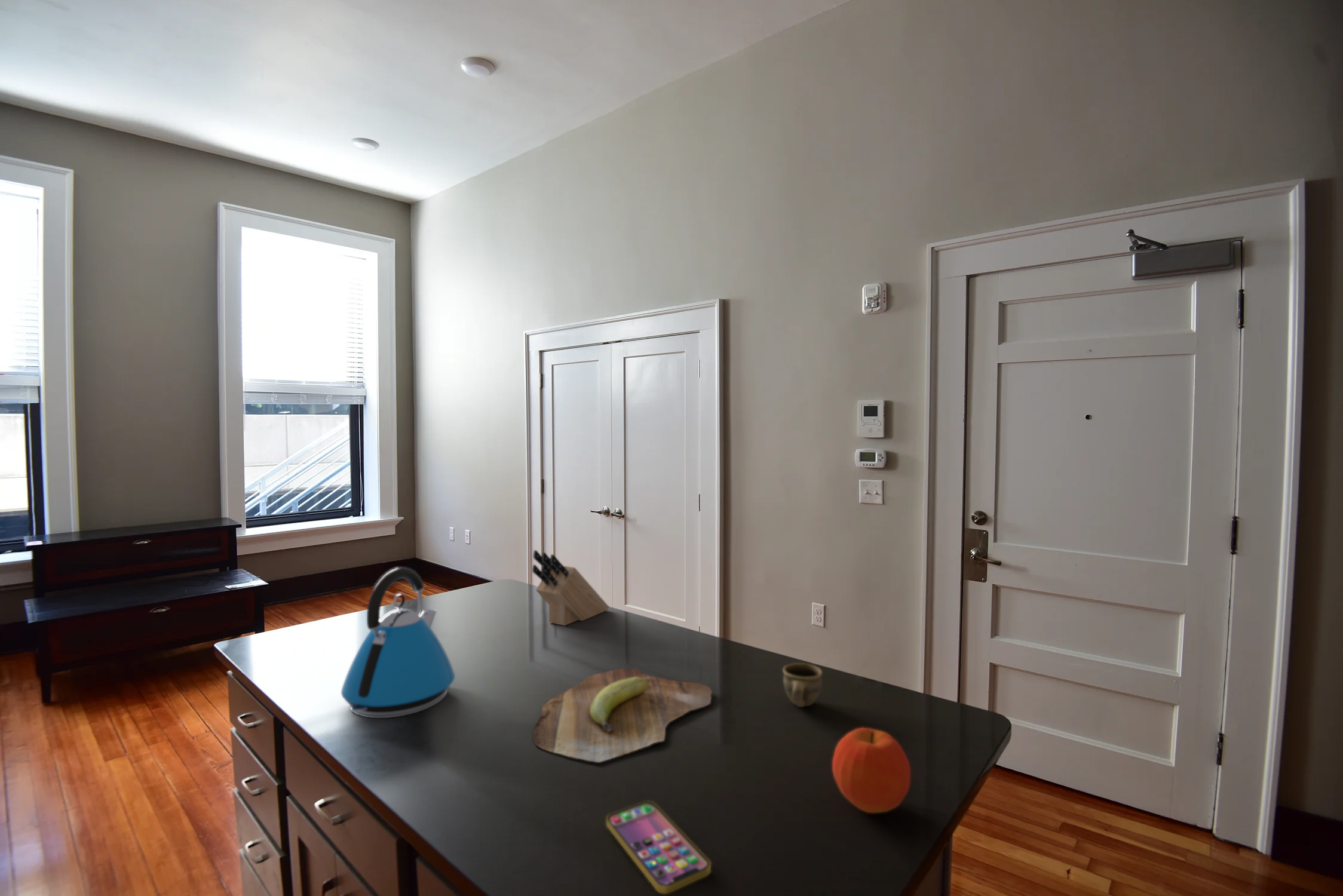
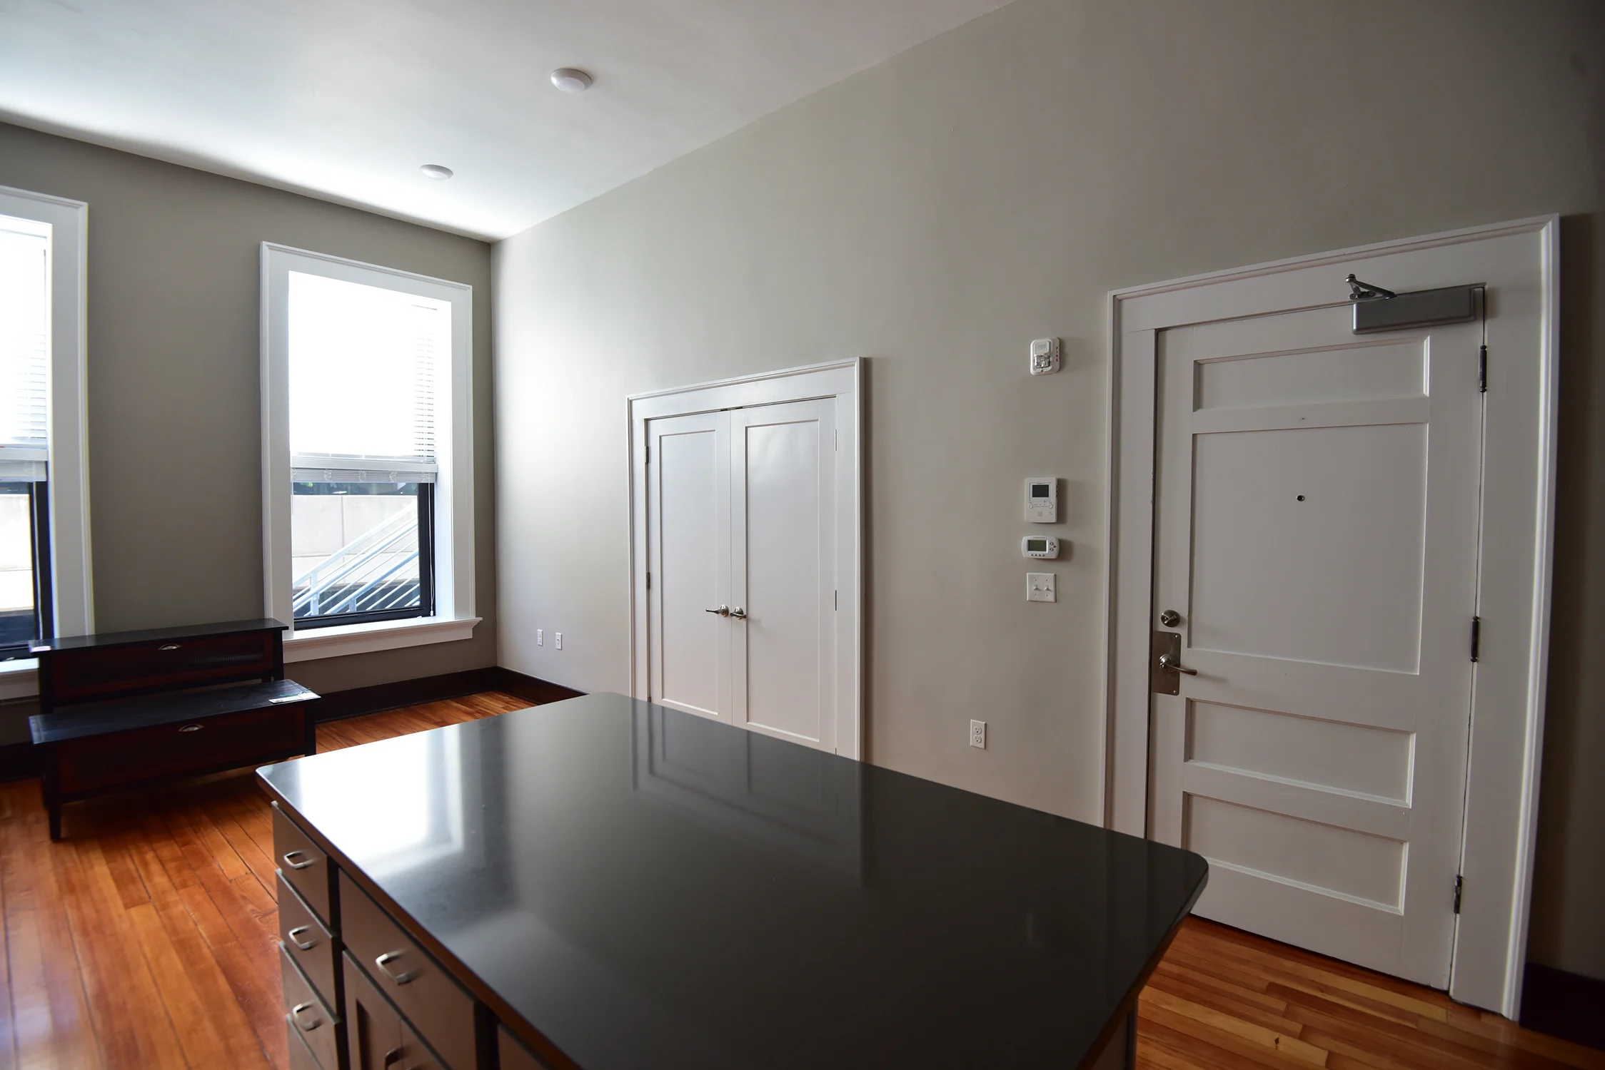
- knife block [532,550,610,627]
- kettle [341,567,456,719]
- fruit [832,727,911,814]
- cup [782,662,823,708]
- cutting board [532,667,713,763]
- smartphone [606,800,712,895]
